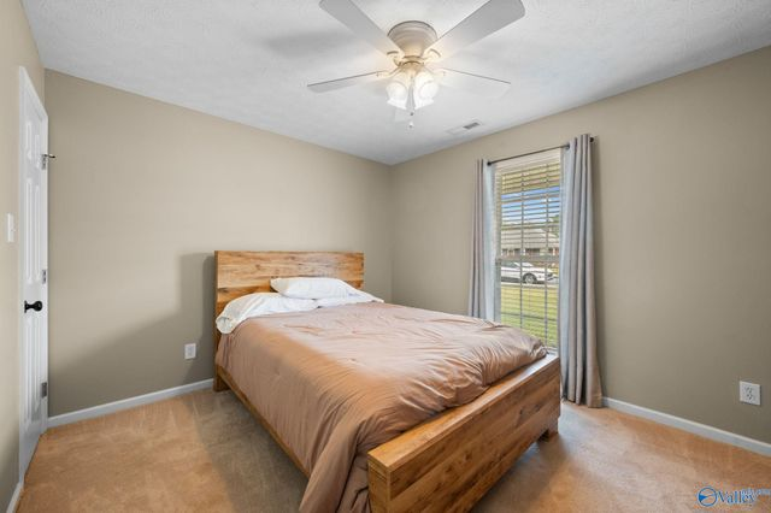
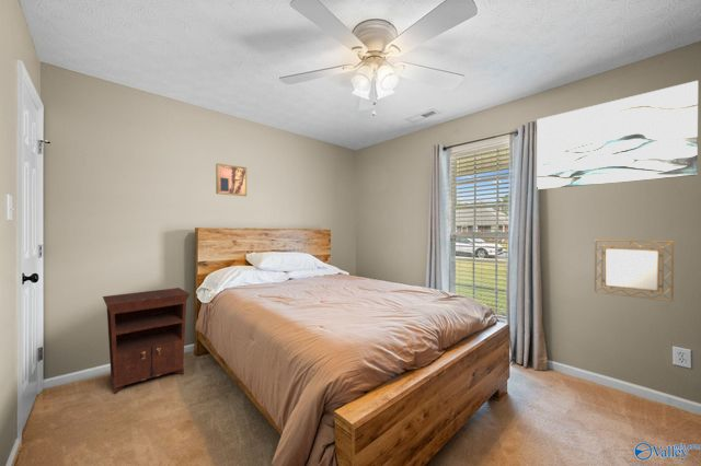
+ nightstand [102,287,191,395]
+ home mirror [594,238,675,302]
+ wall art [215,162,248,197]
+ wall art [536,80,699,190]
